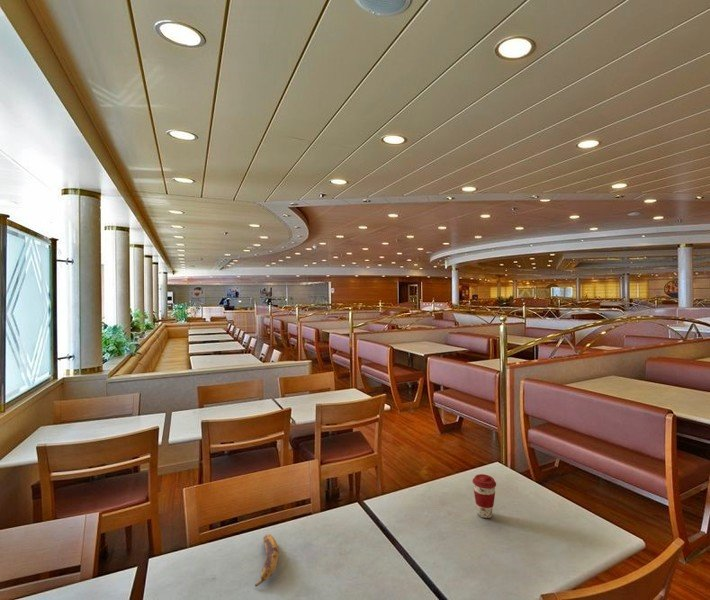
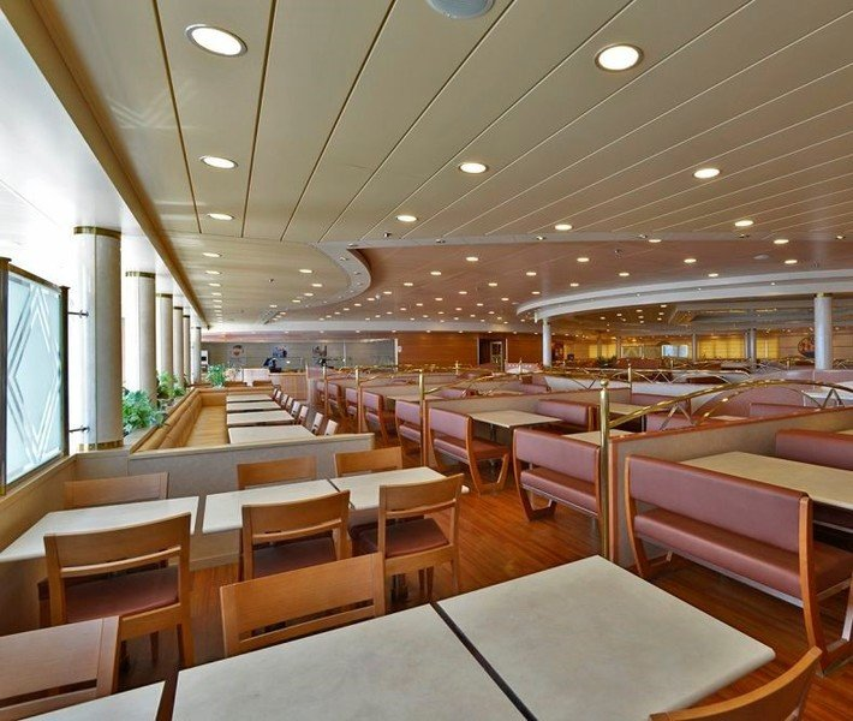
- coffee cup [472,473,497,519]
- banana [254,533,280,588]
